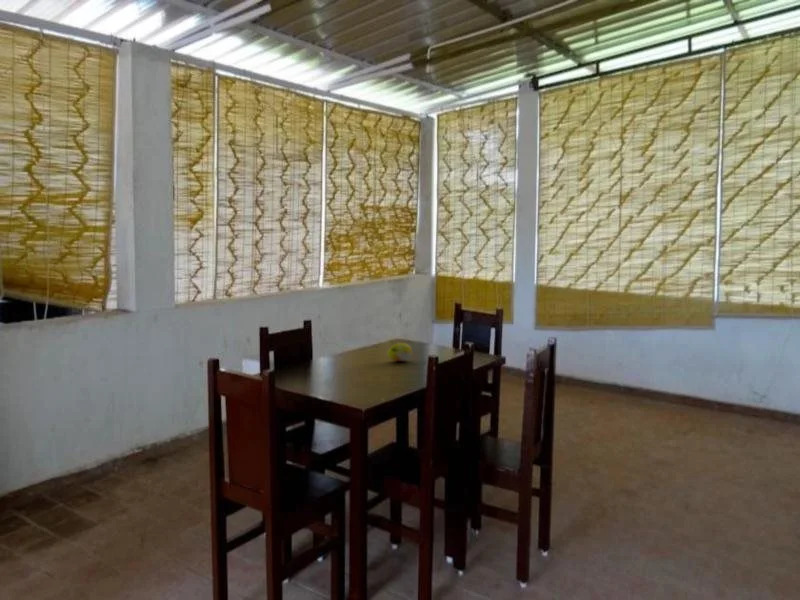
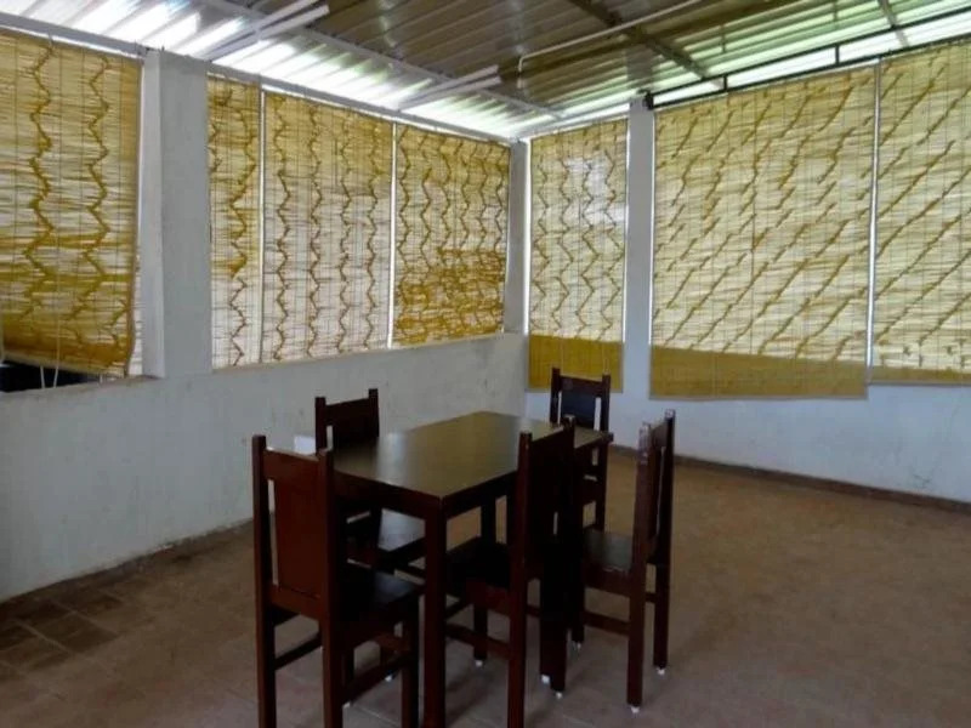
- fruit [386,342,413,362]
